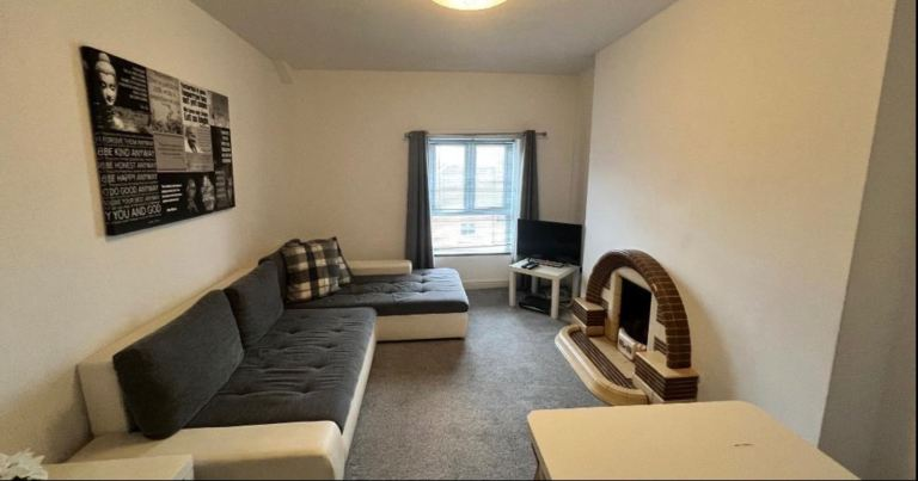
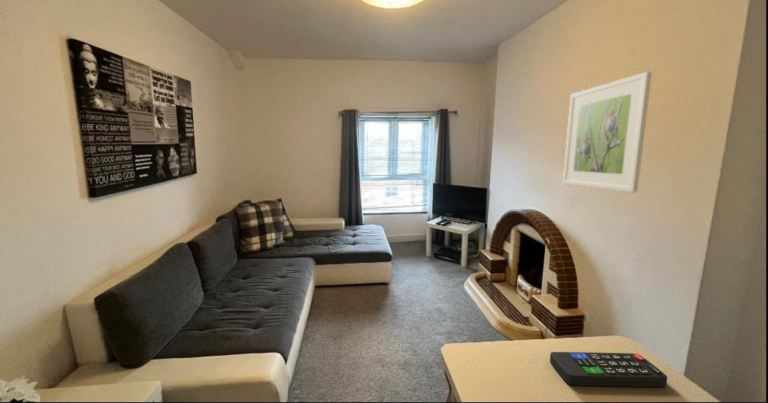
+ remote control [549,351,668,388]
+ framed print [562,71,653,193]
